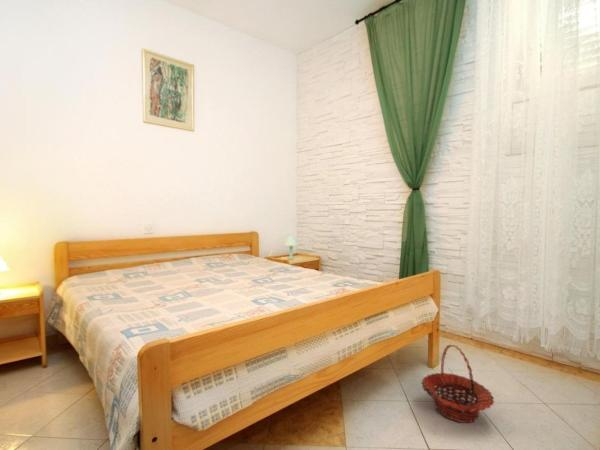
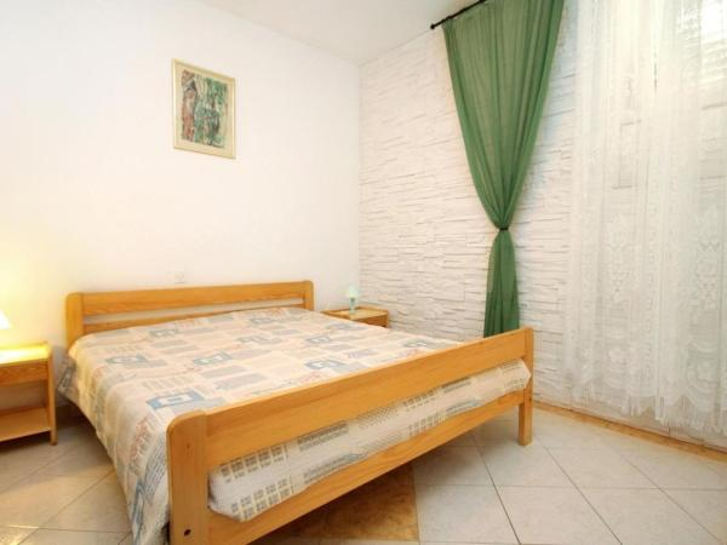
- basket [420,344,495,424]
